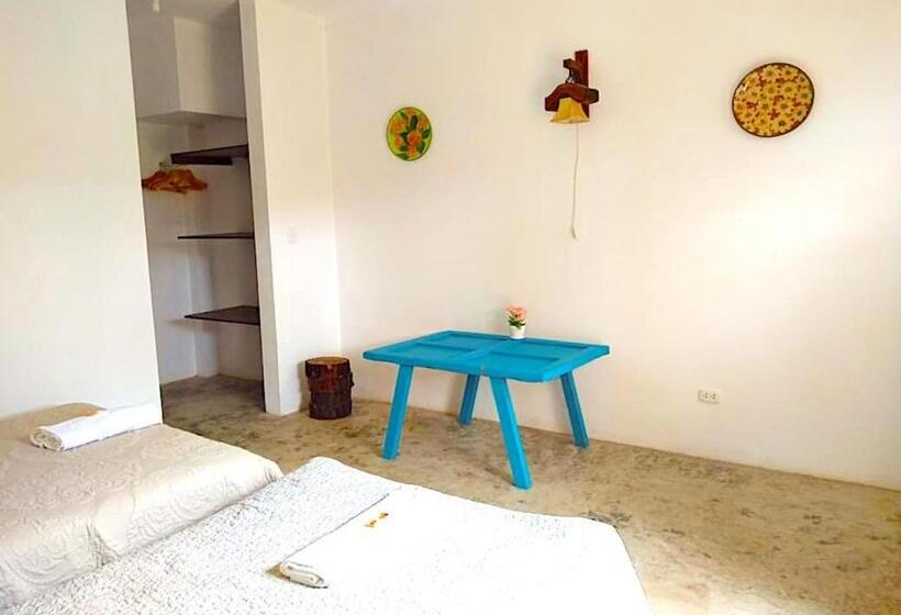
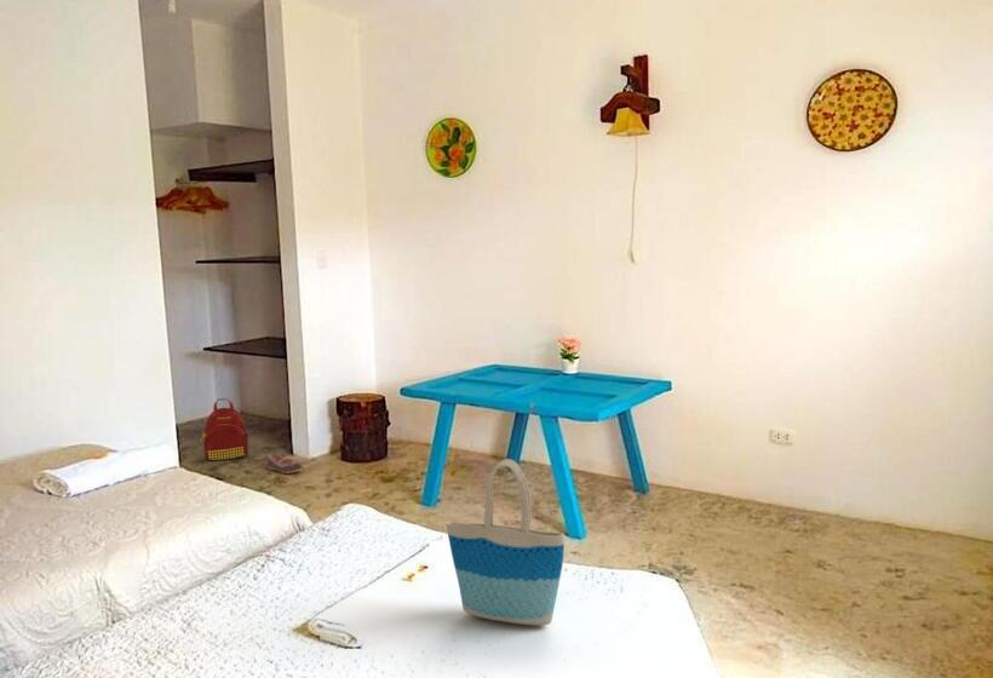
+ shoe [265,453,304,475]
+ tote bag [444,458,566,626]
+ backpack [200,397,249,462]
